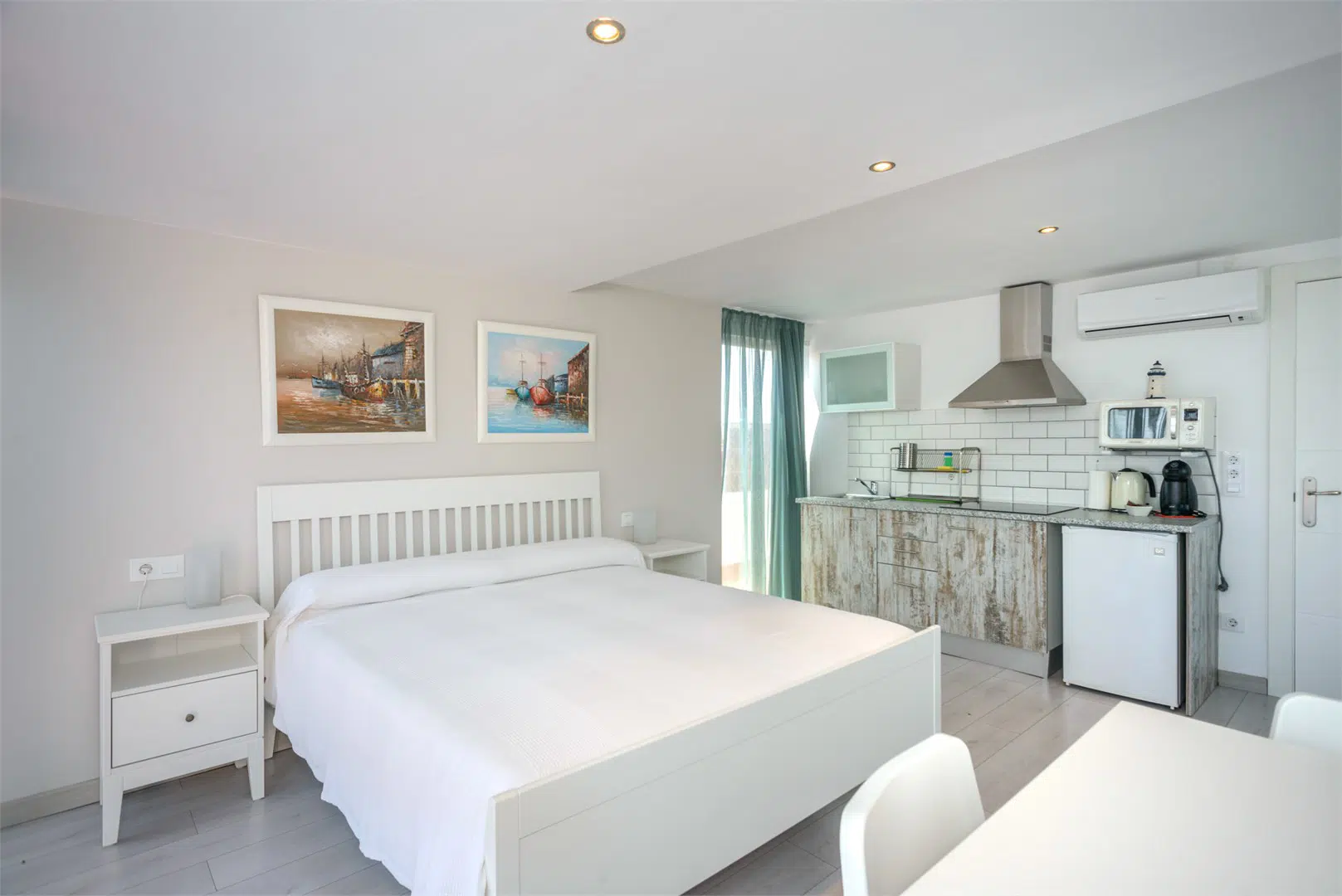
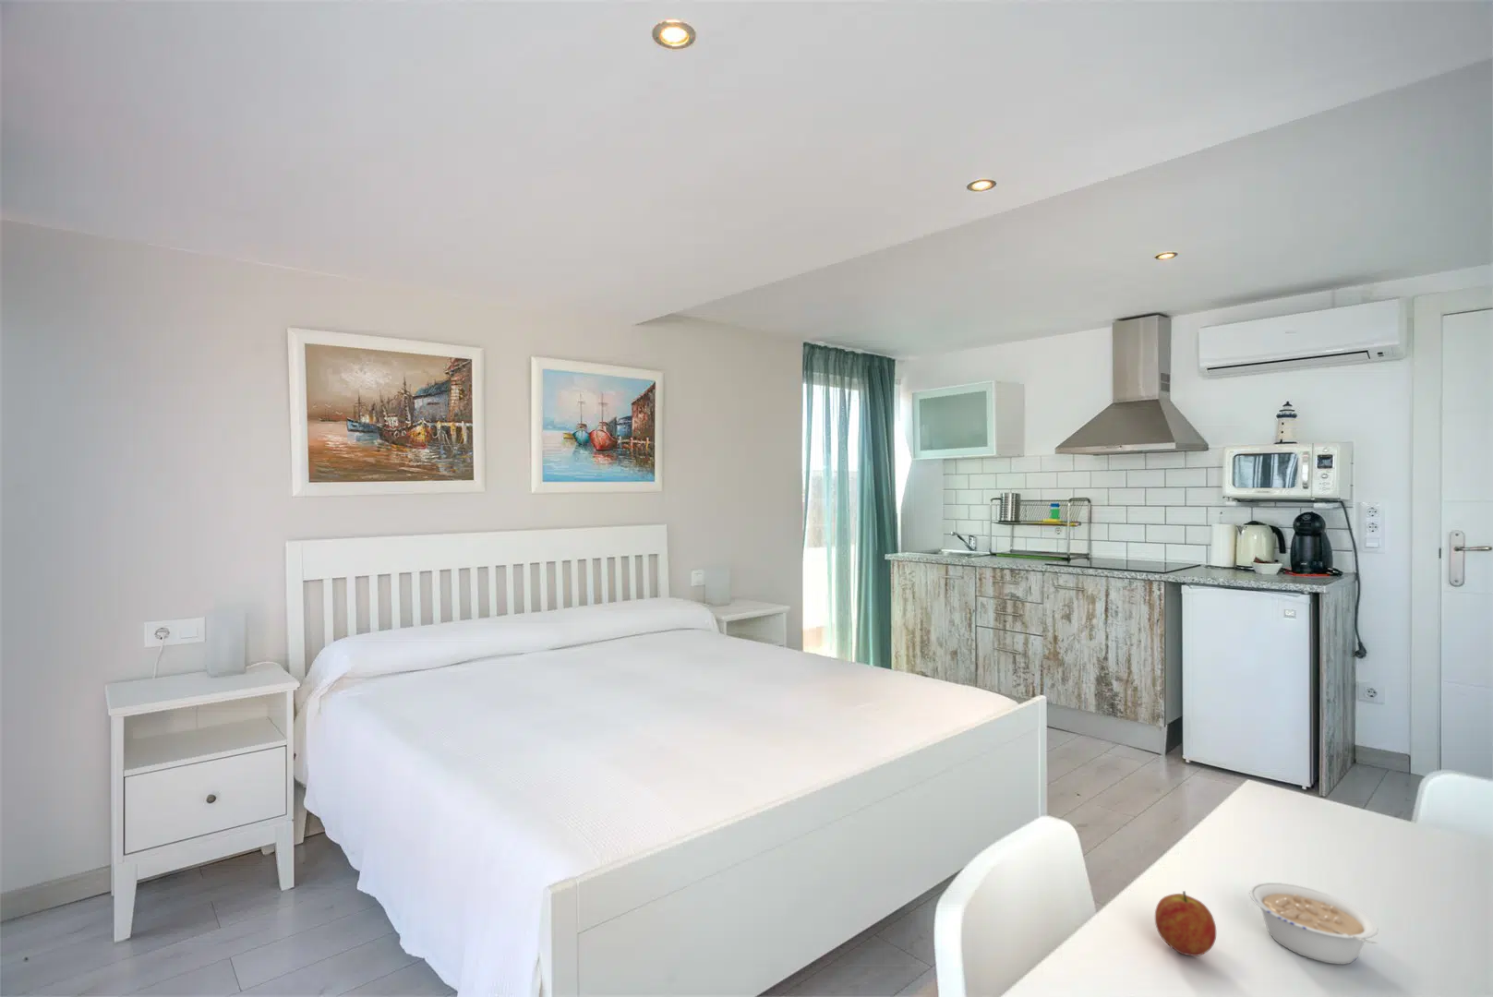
+ legume [1248,881,1380,966]
+ fruit [1154,890,1217,957]
